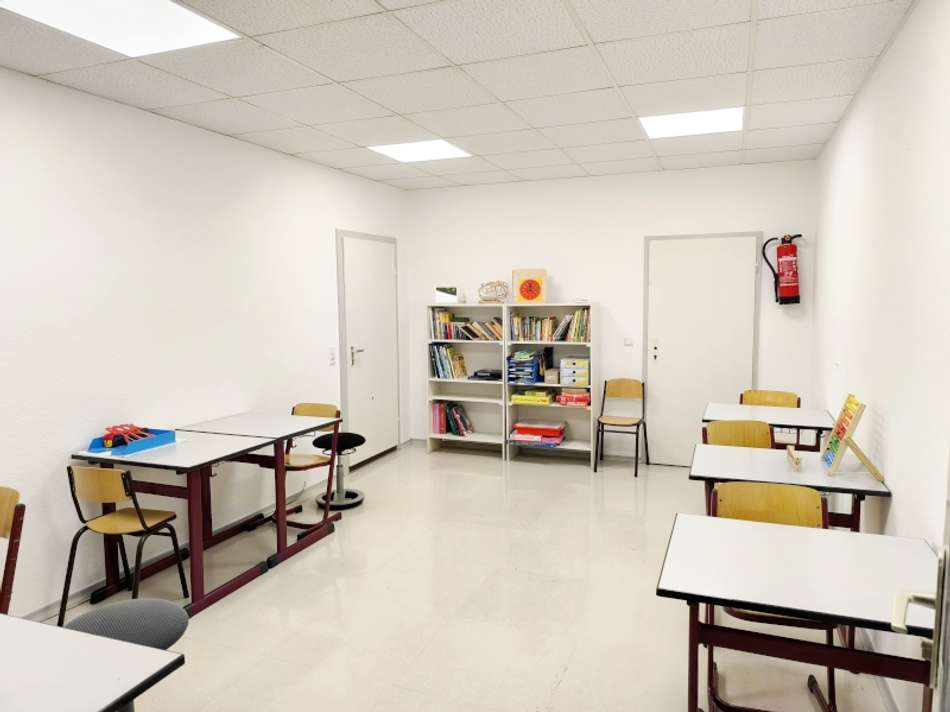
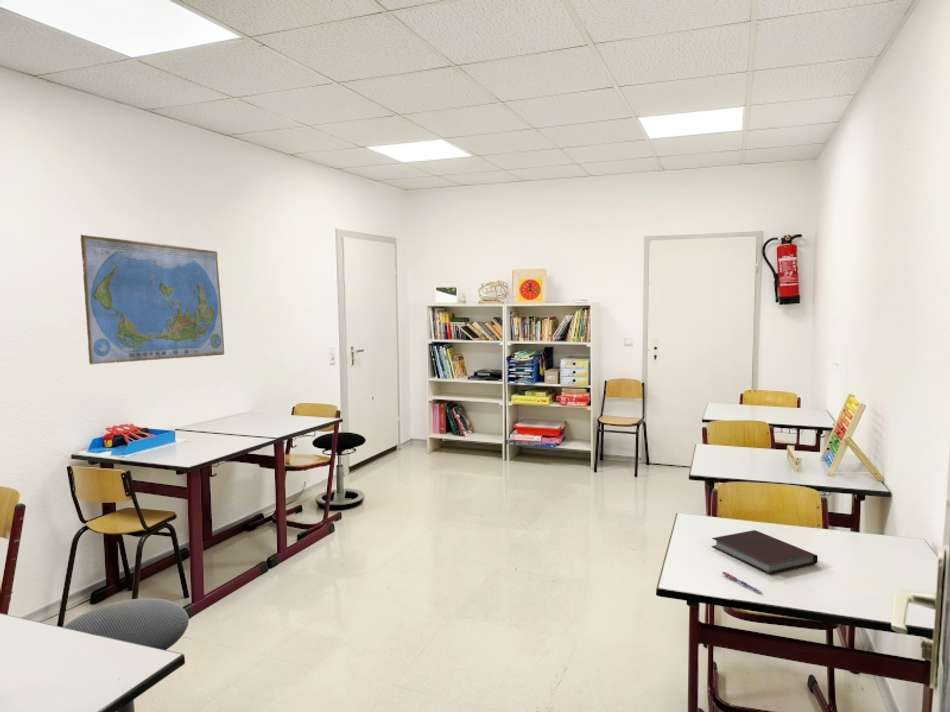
+ world map [80,234,225,365]
+ notebook [711,529,819,575]
+ pen [722,571,762,594]
